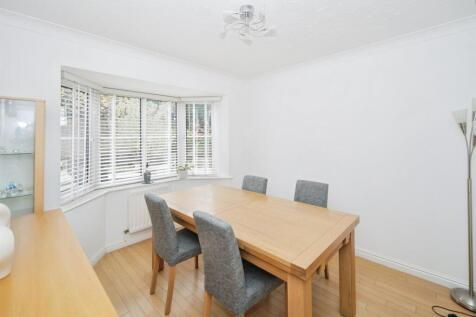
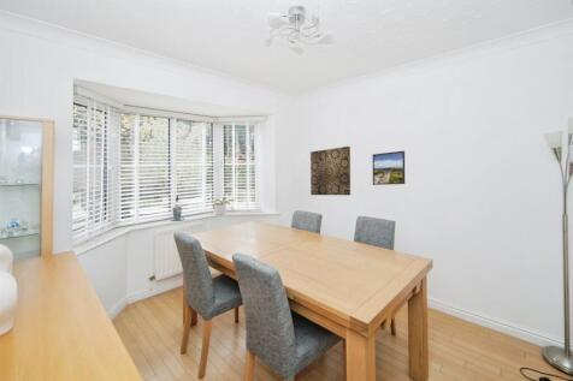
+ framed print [372,150,406,186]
+ wall art [309,145,352,196]
